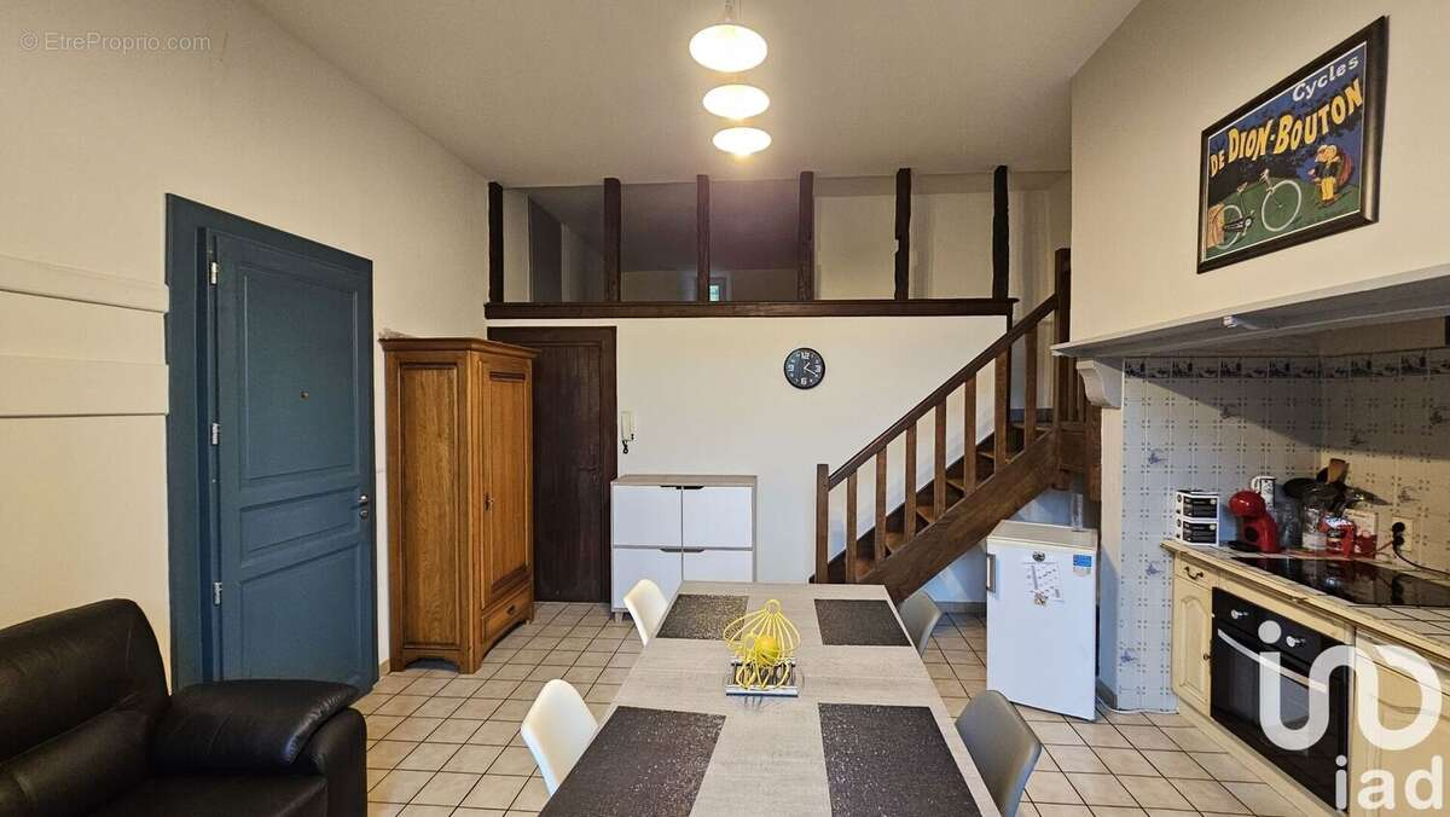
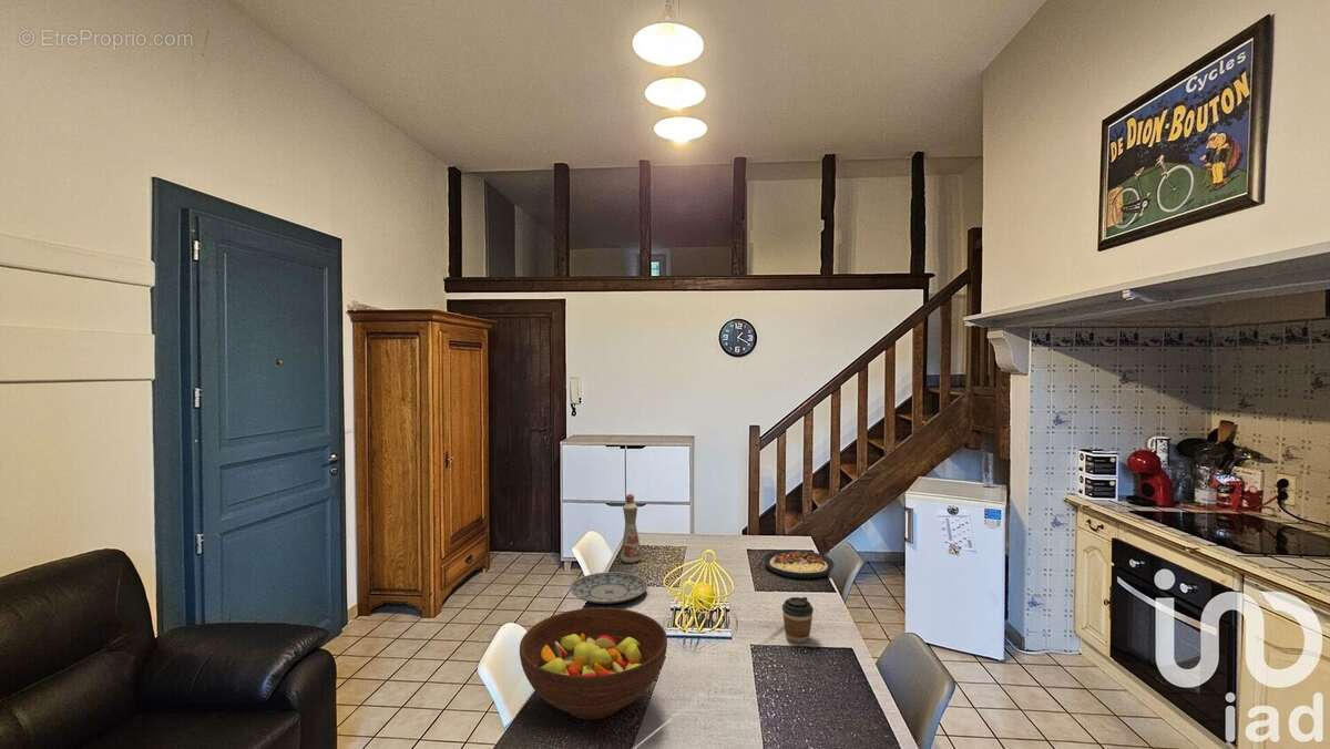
+ plate [569,571,648,605]
+ fruit bowl [519,606,668,721]
+ plate [763,548,836,579]
+ coffee cup [781,596,815,644]
+ bottle [620,493,643,564]
